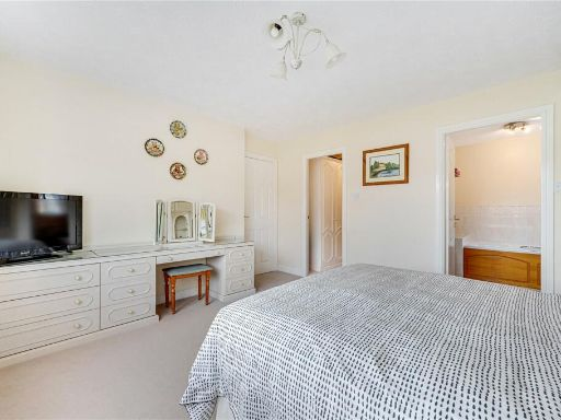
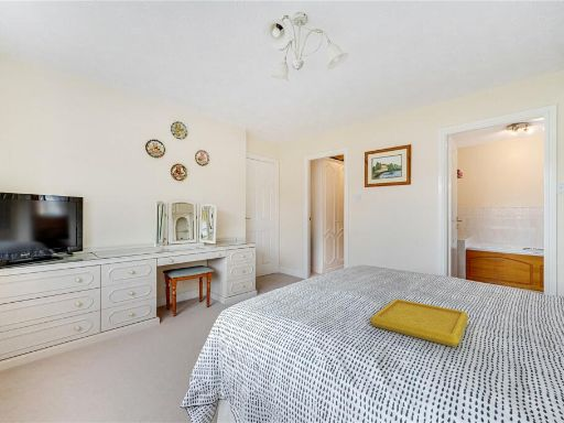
+ serving tray [369,297,470,348]
